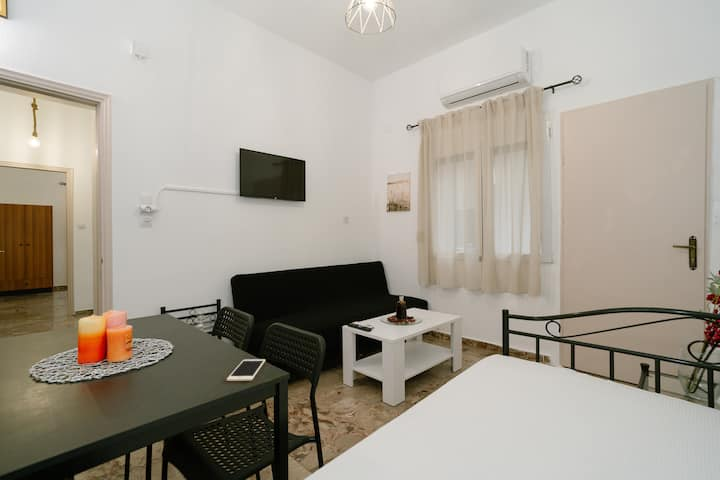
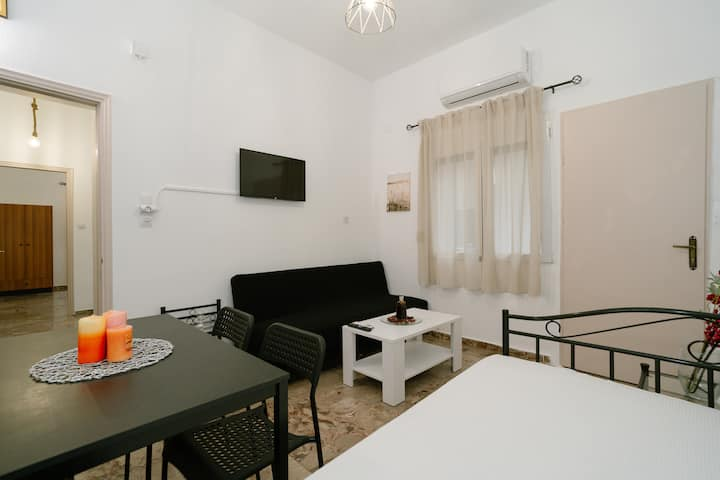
- cell phone [226,358,266,382]
